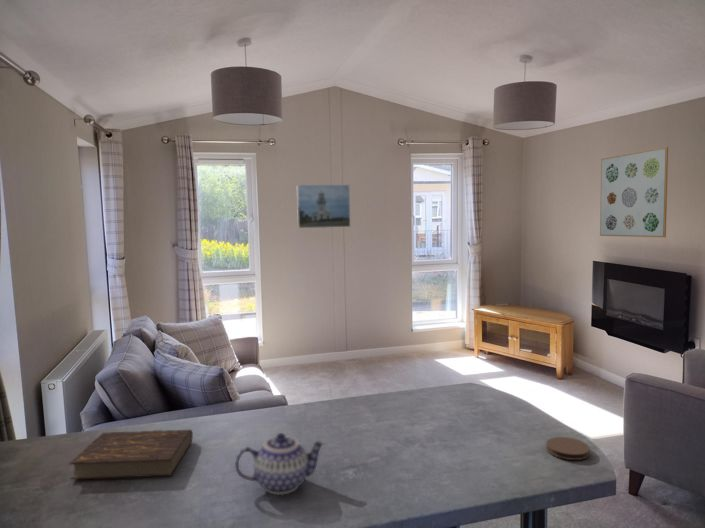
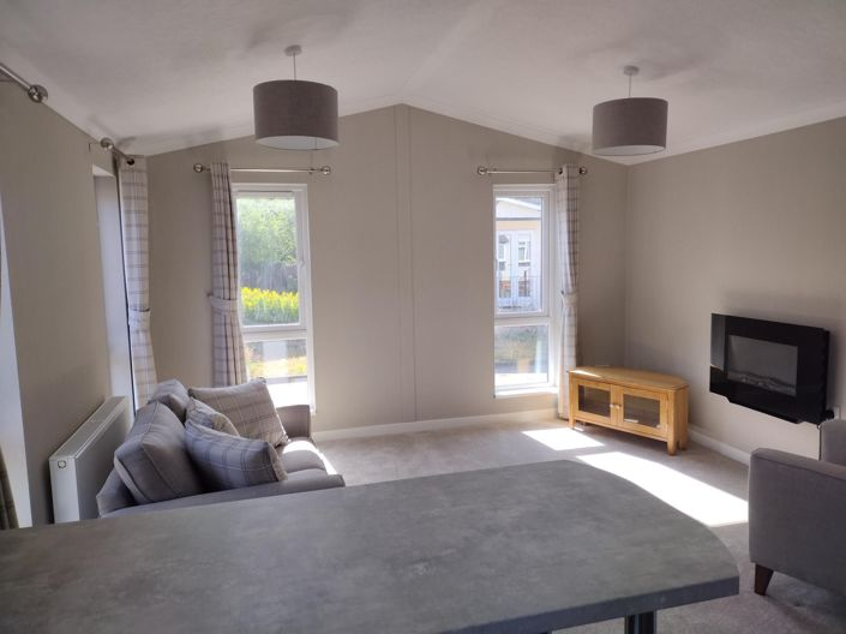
- book [69,429,194,480]
- coaster [545,436,591,461]
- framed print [296,184,351,229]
- wall art [599,146,669,238]
- teapot [234,432,327,496]
